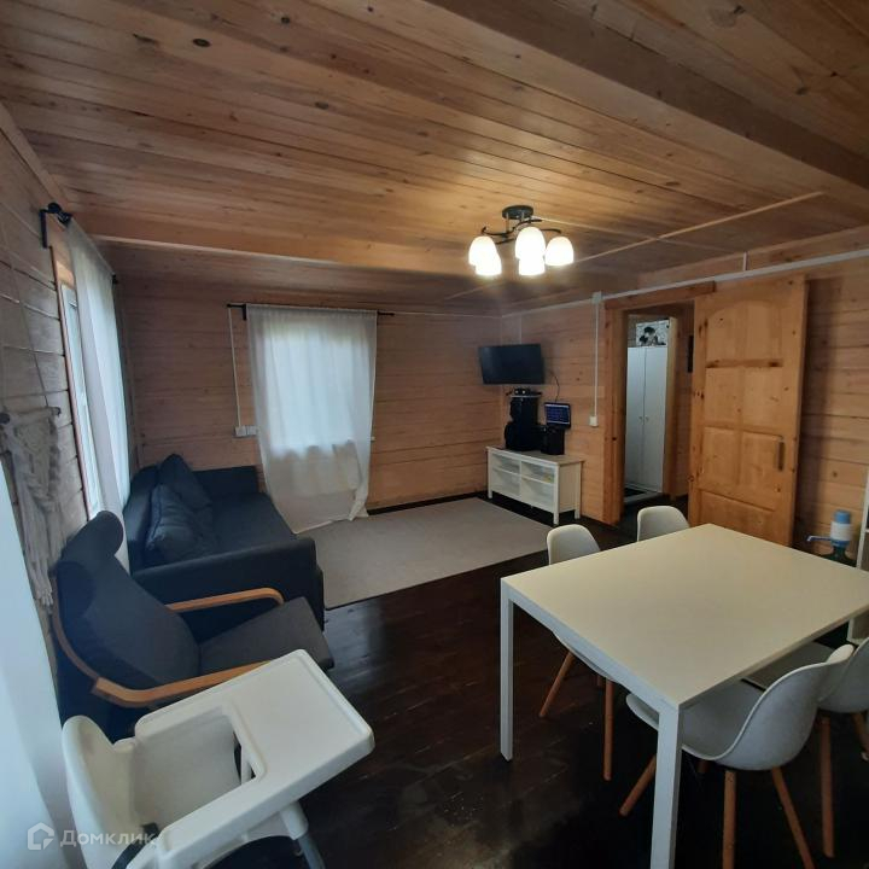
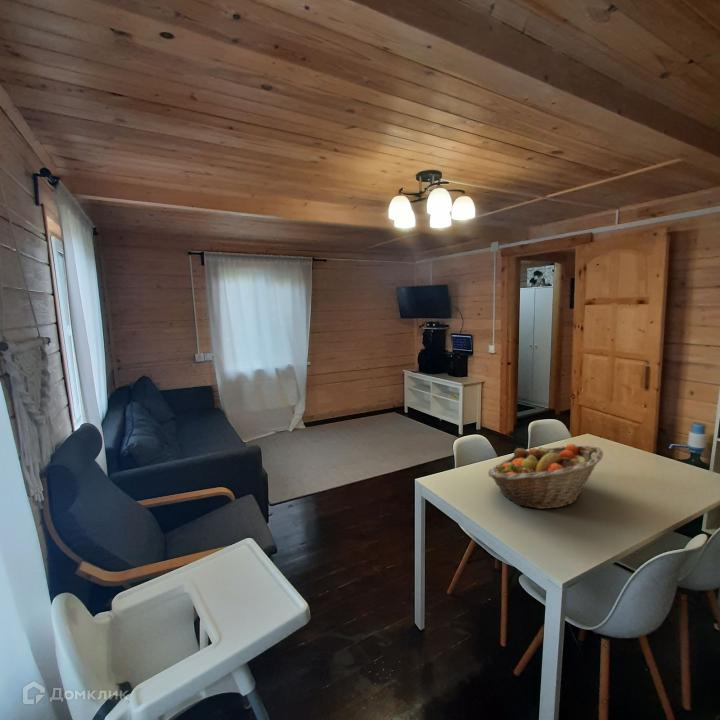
+ fruit basket [487,443,604,510]
